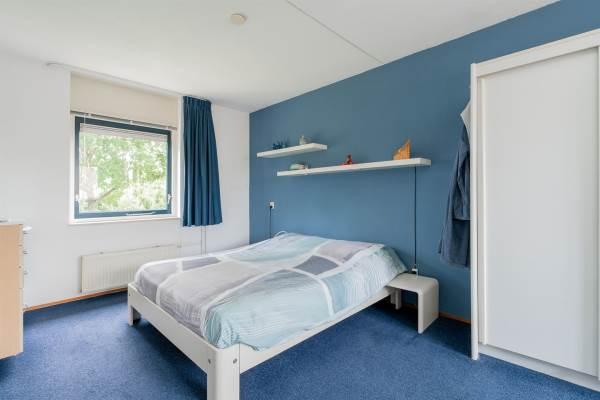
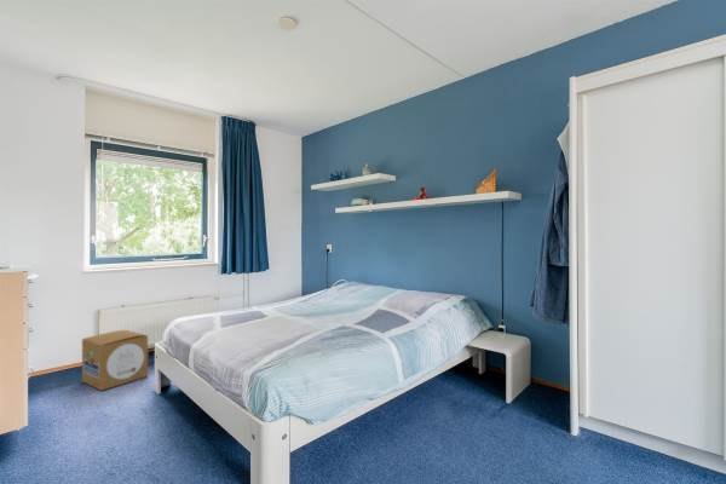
+ cardboard box [81,329,149,392]
